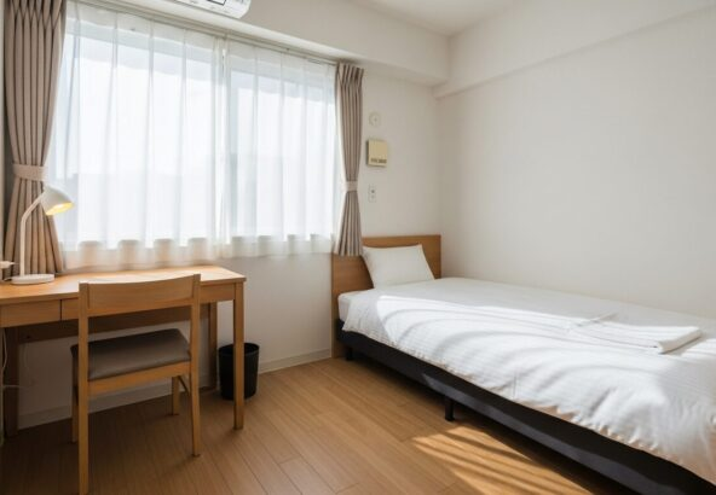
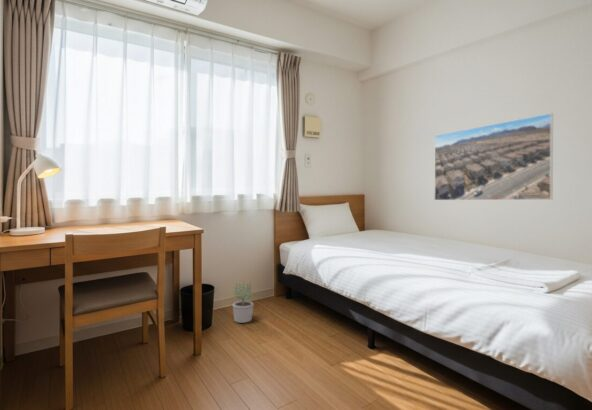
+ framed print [433,112,554,201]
+ potted plant [232,281,255,324]
